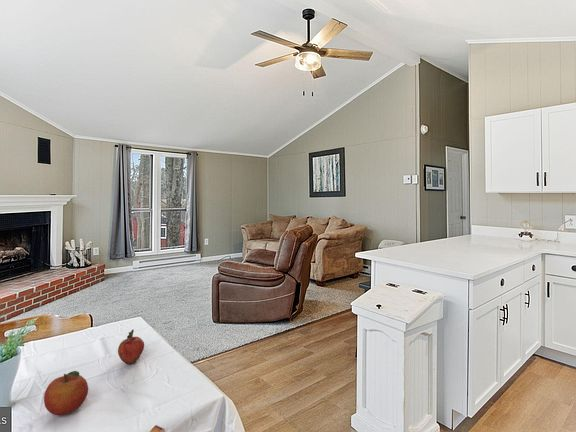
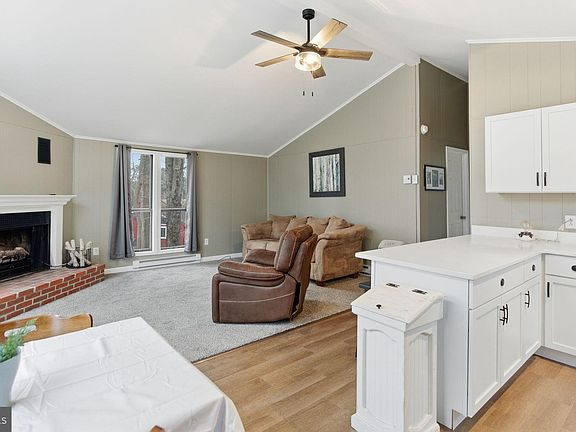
- fruit [43,370,89,416]
- fruit [117,329,145,365]
